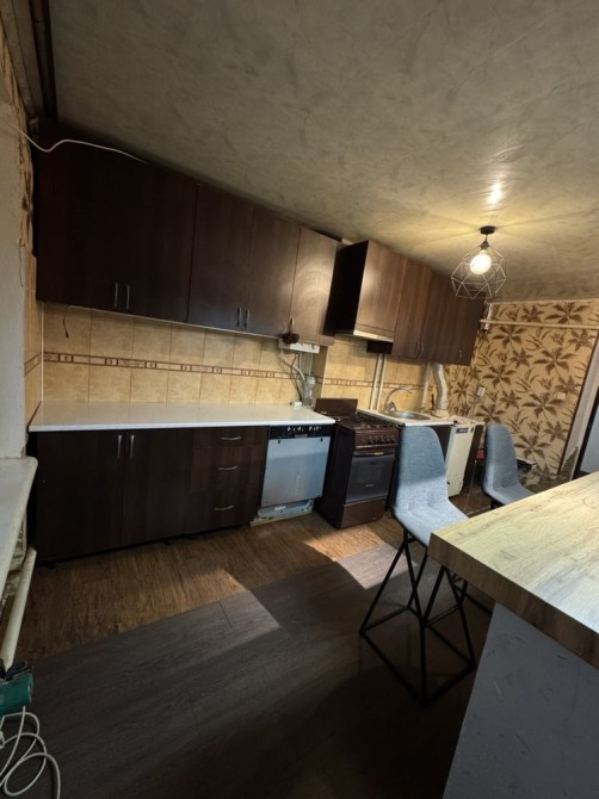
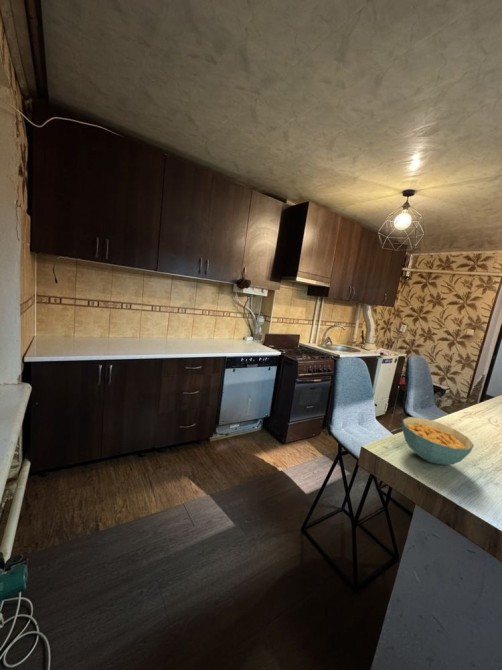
+ cereal bowl [401,416,475,465]
